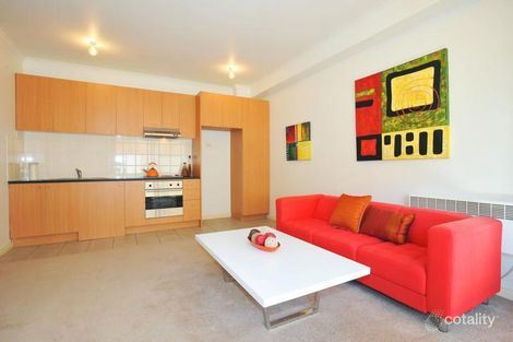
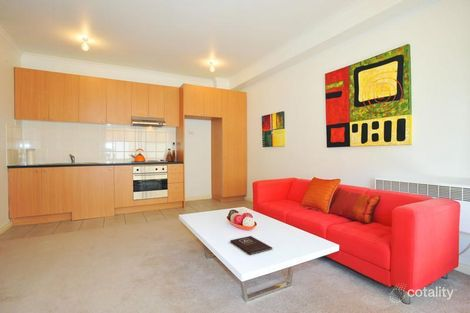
+ book [229,235,273,256]
